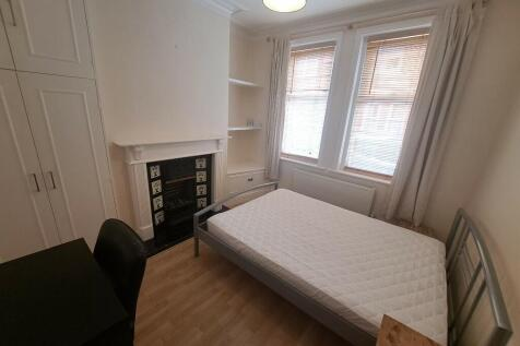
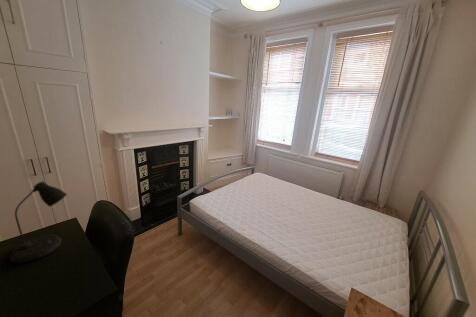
+ desk lamp [9,180,68,264]
